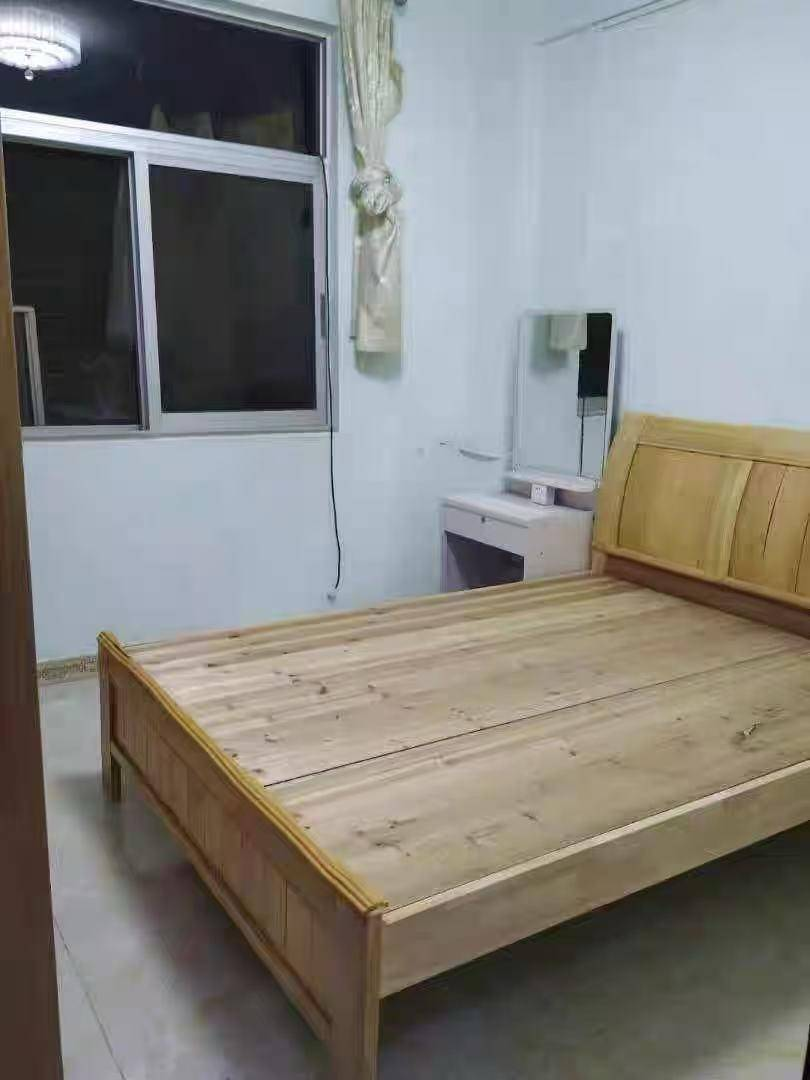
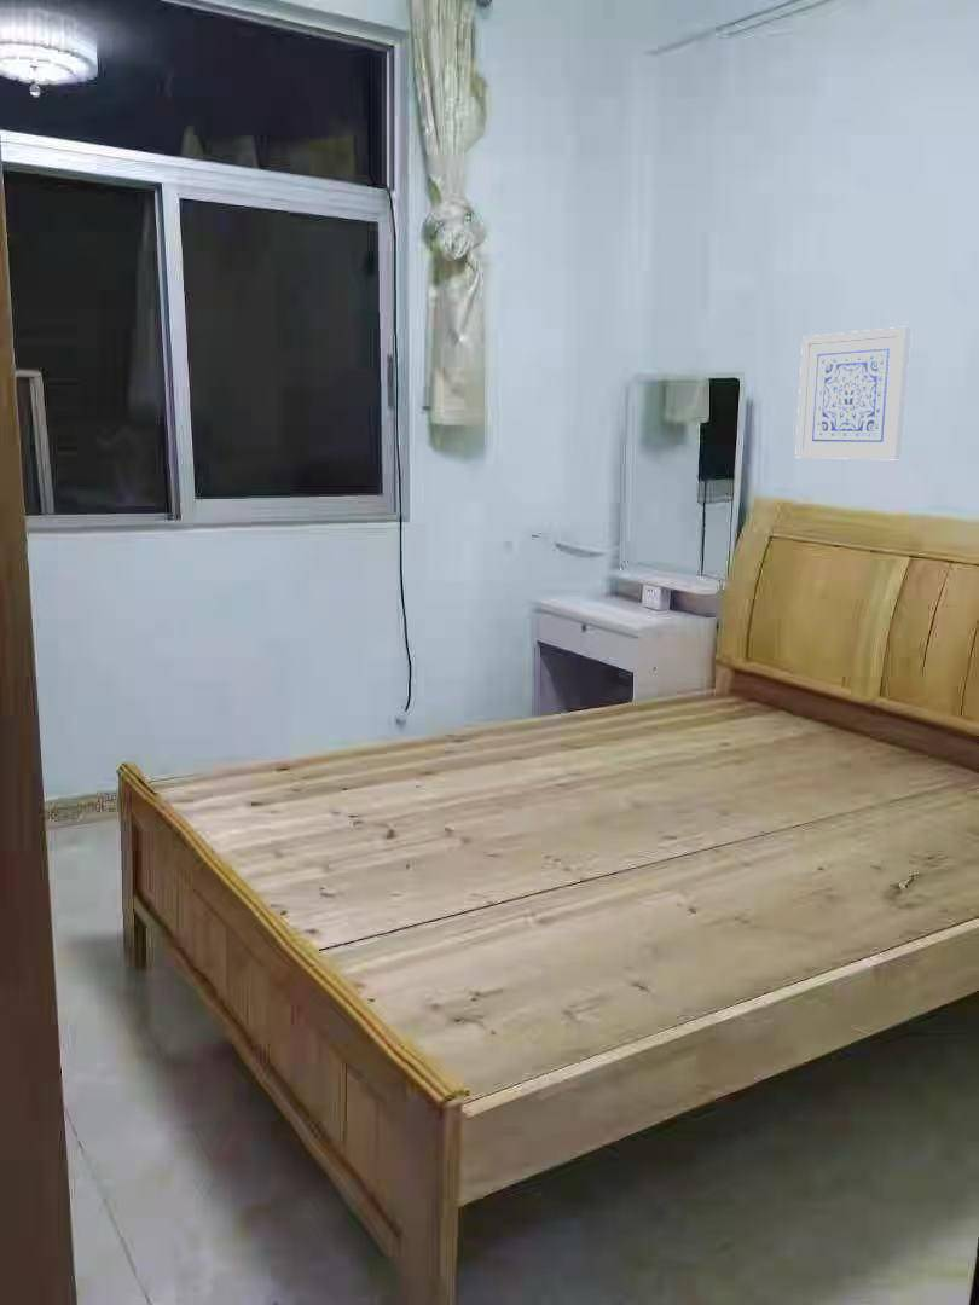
+ wall art [794,326,913,460]
